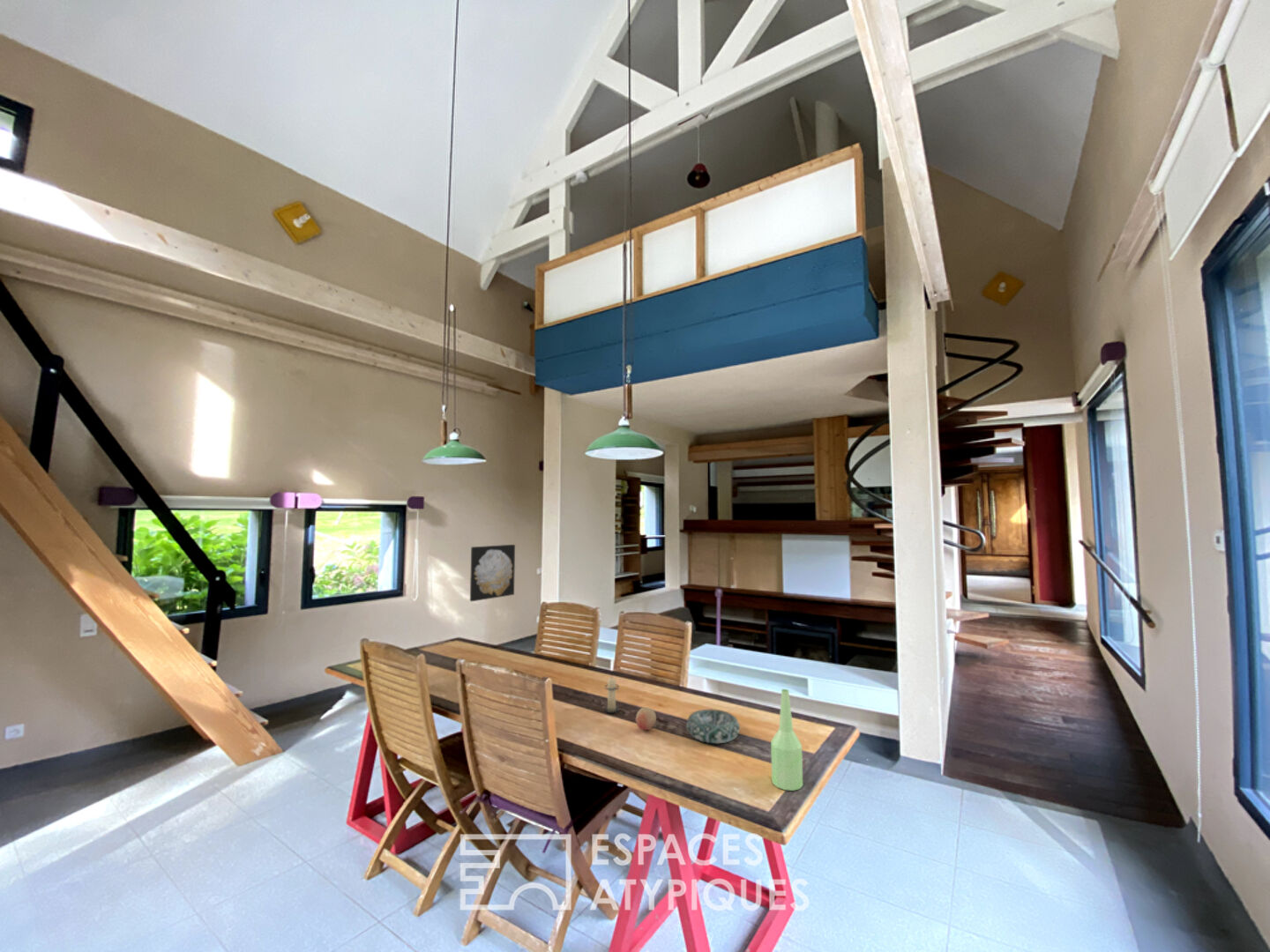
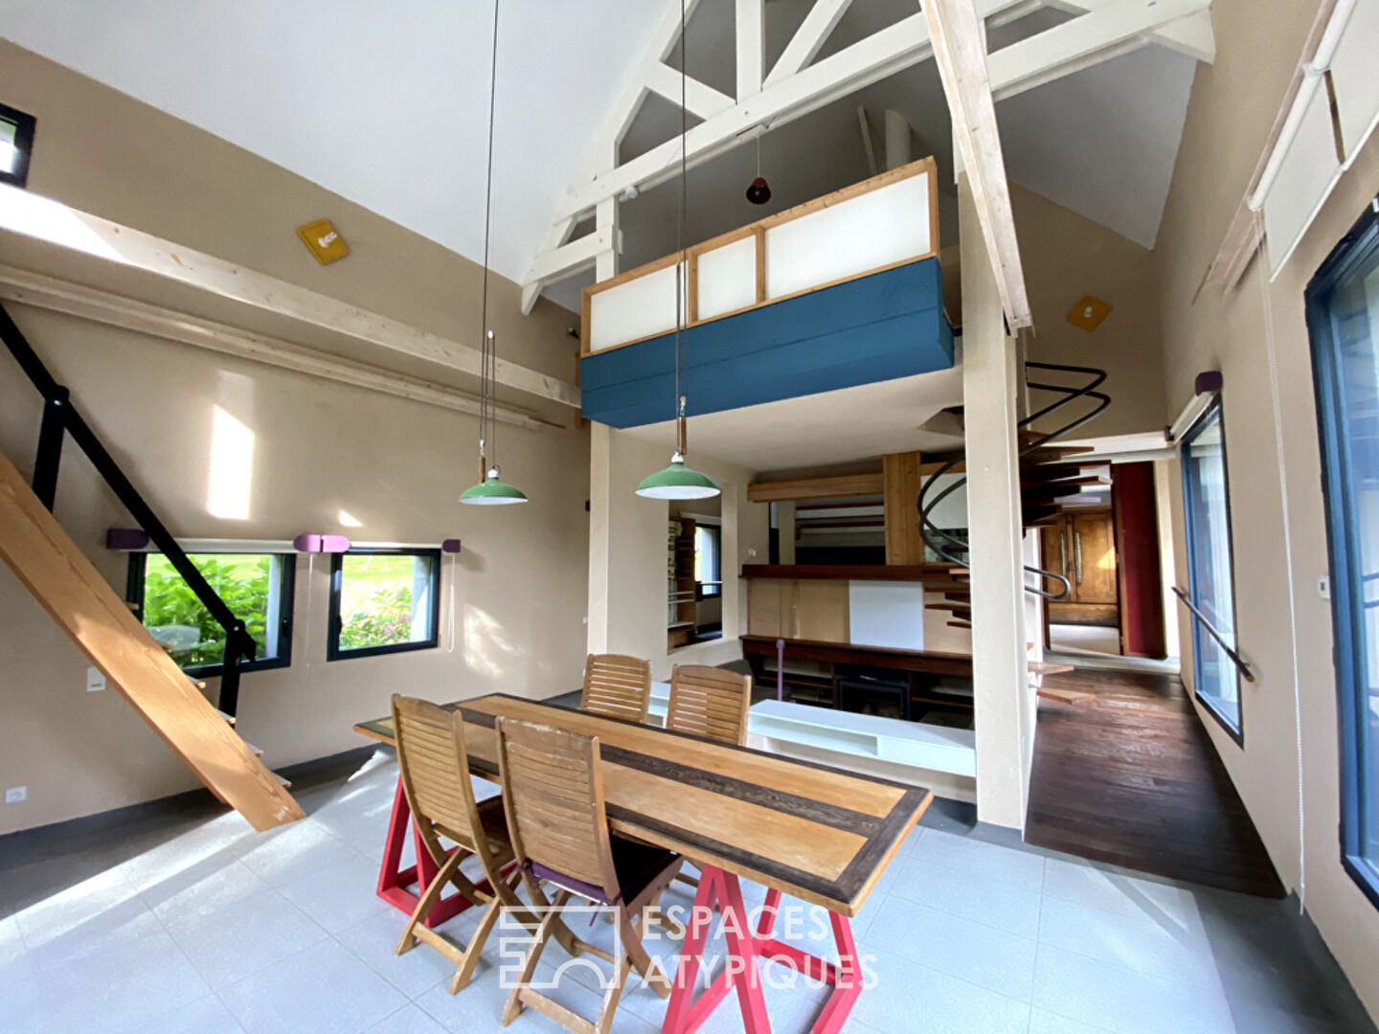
- wall art [469,544,516,602]
- candle [604,674,620,714]
- decorative bowl [685,709,741,744]
- fruit [635,706,657,732]
- bottle [770,688,803,792]
